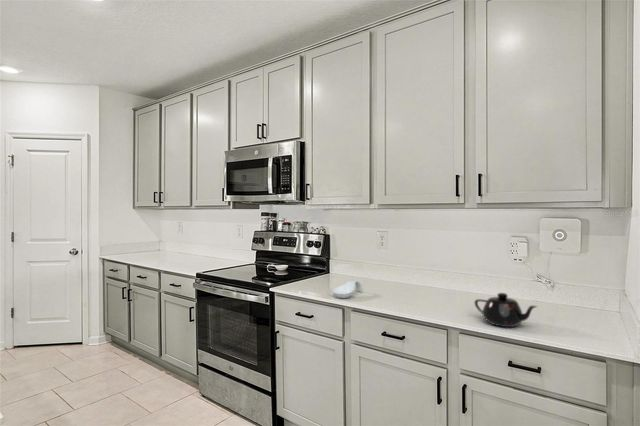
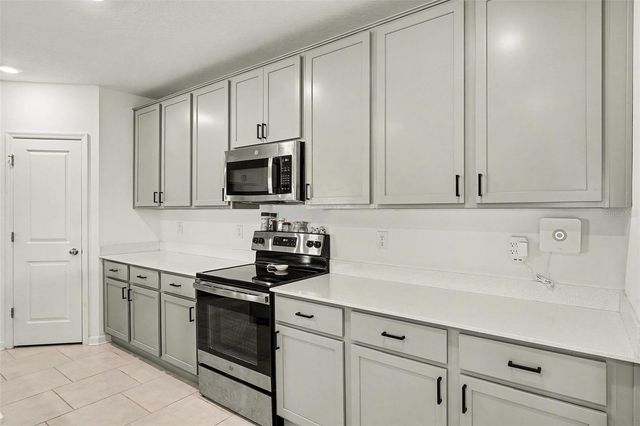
- teapot [474,292,539,328]
- spoon rest [331,280,364,299]
